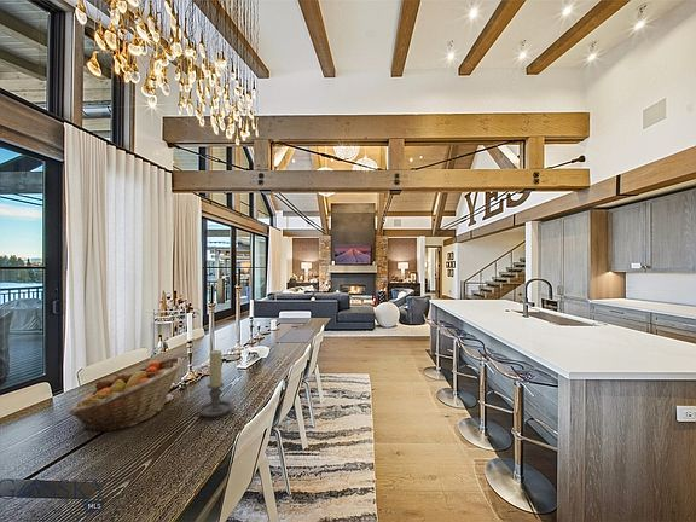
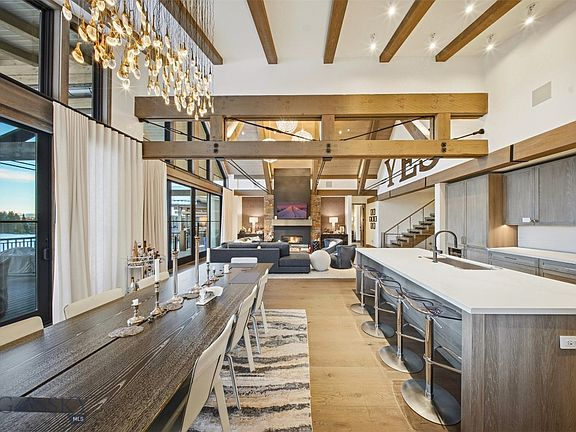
- candle holder [197,349,234,418]
- fruit basket [68,355,184,434]
